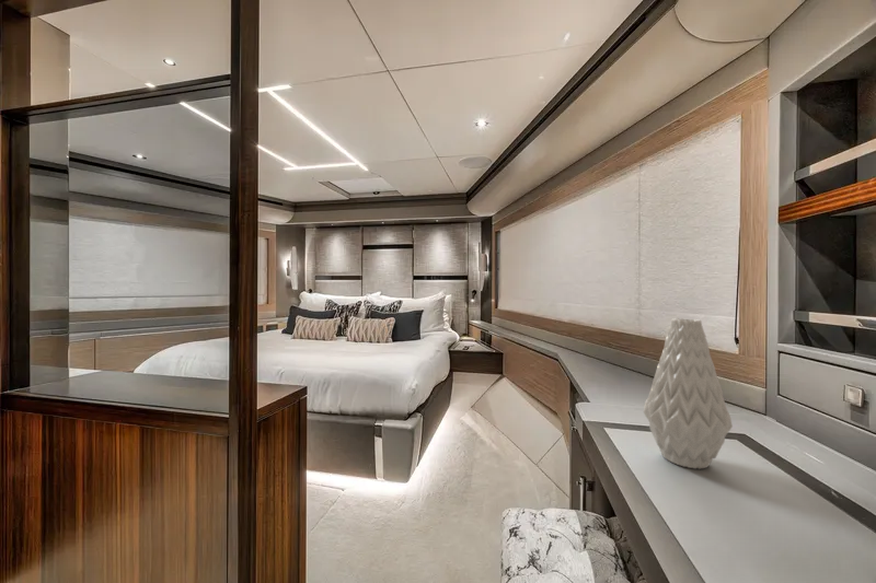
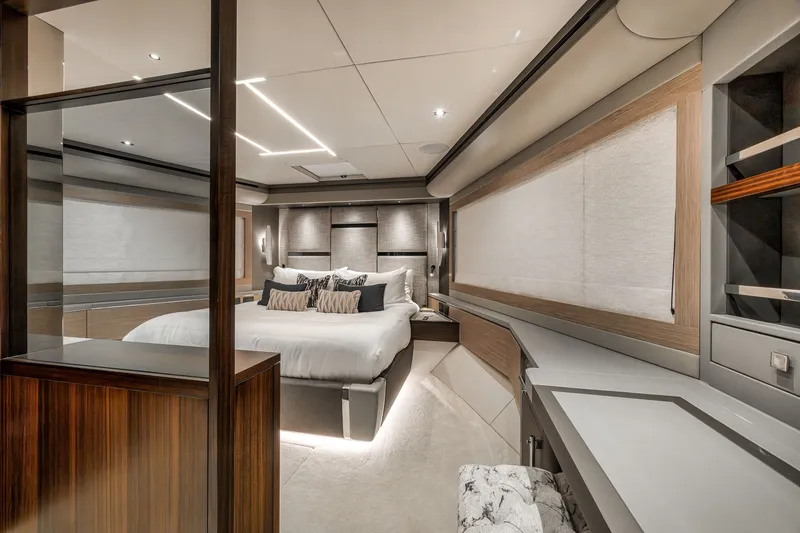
- vase [643,317,734,470]
